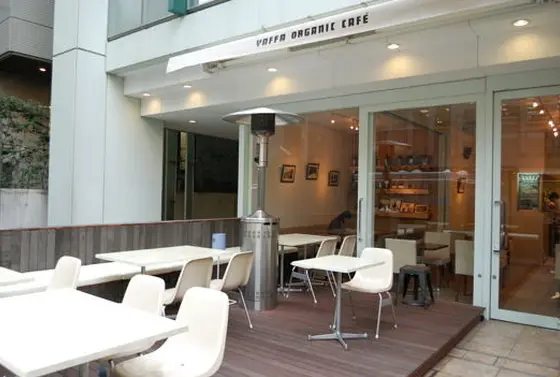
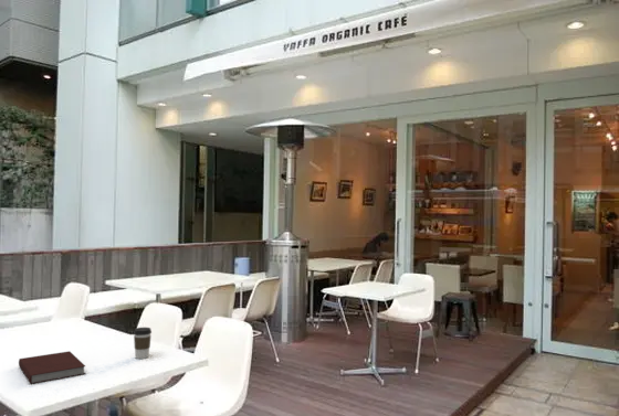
+ coffee cup [133,327,153,360]
+ notebook [18,350,86,385]
